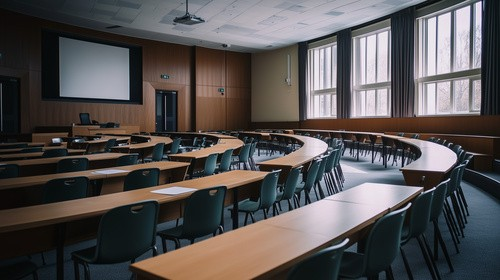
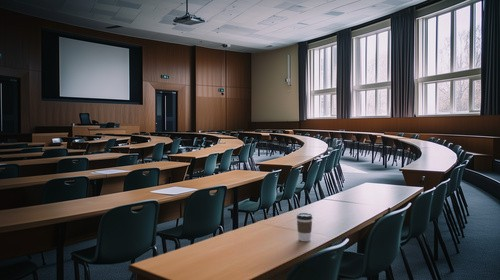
+ coffee cup [296,212,314,242]
